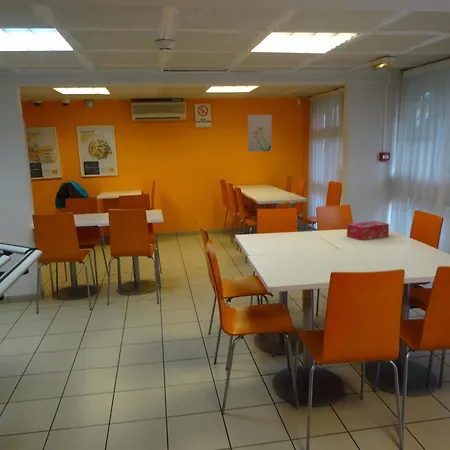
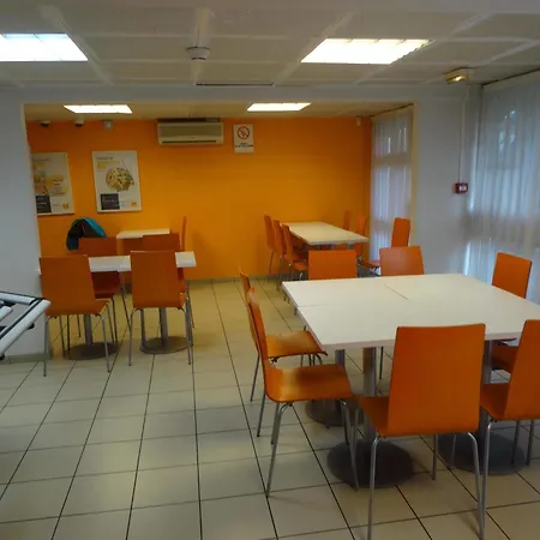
- wall art [247,114,273,153]
- tissue box [346,220,390,241]
